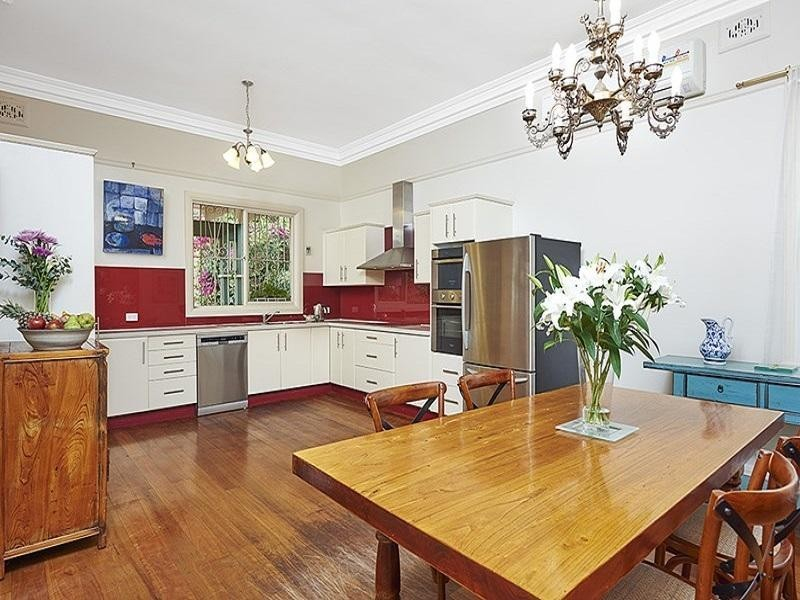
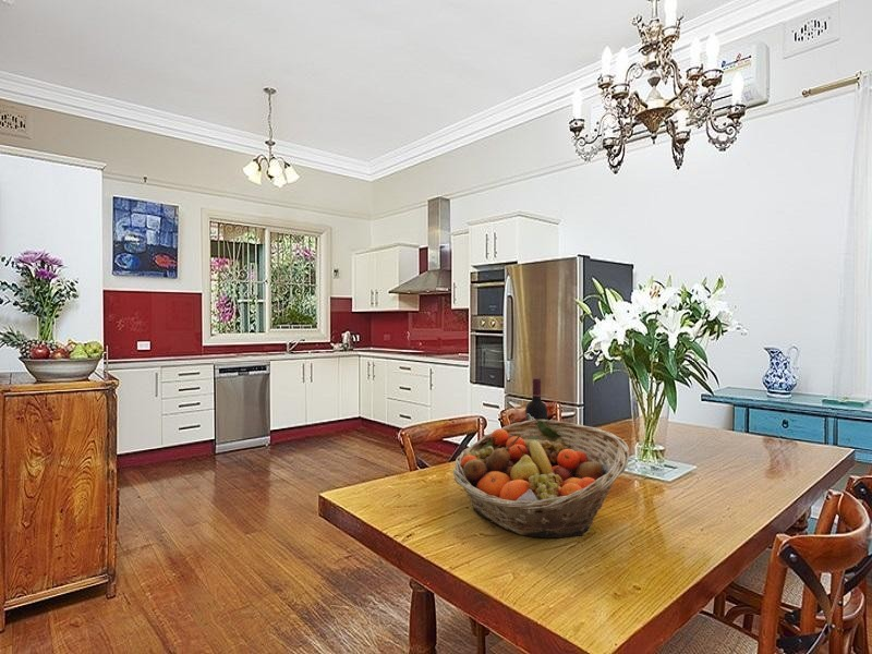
+ wine bottle [524,377,548,422]
+ fruit basket [451,419,631,538]
